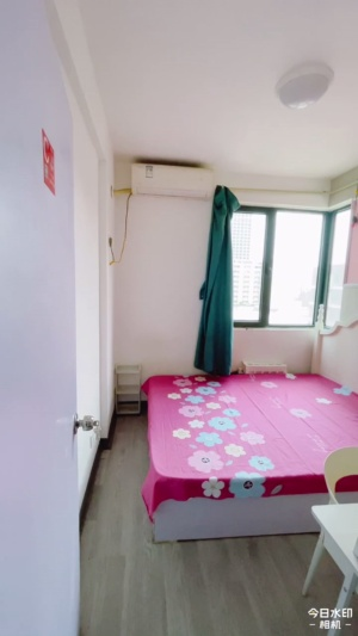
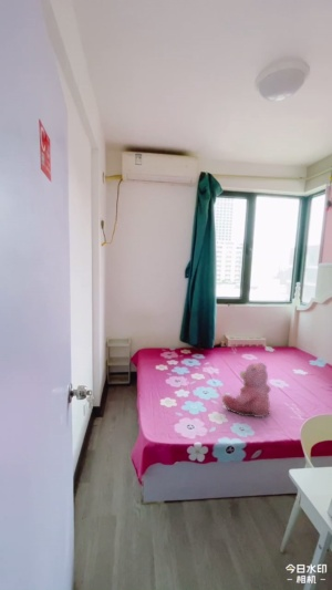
+ teddy bear [221,362,271,418]
